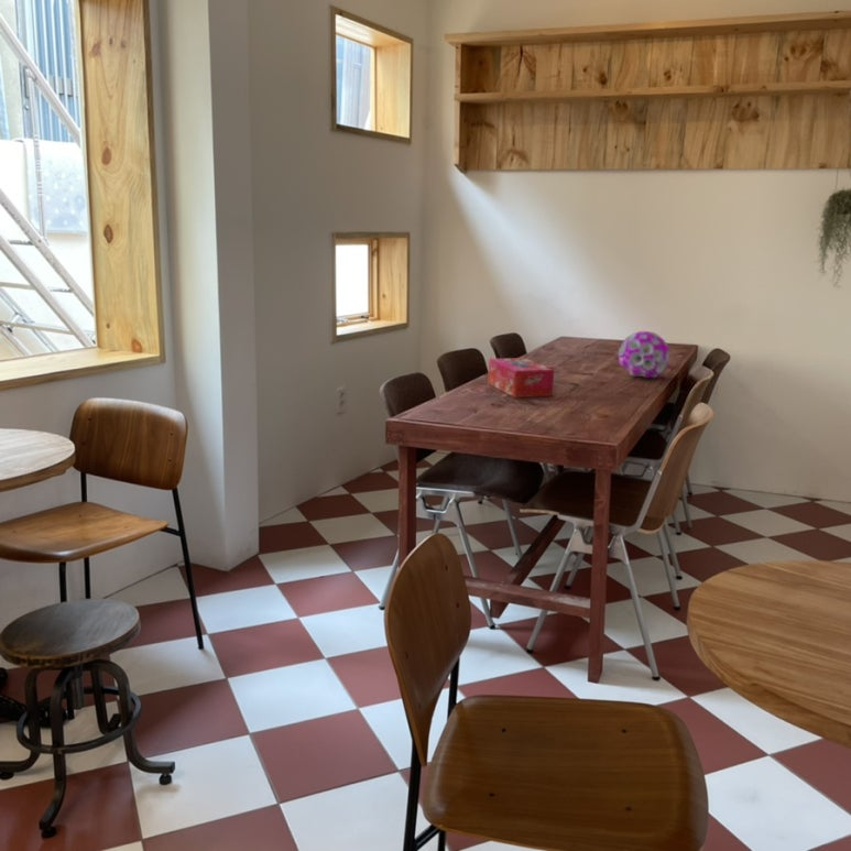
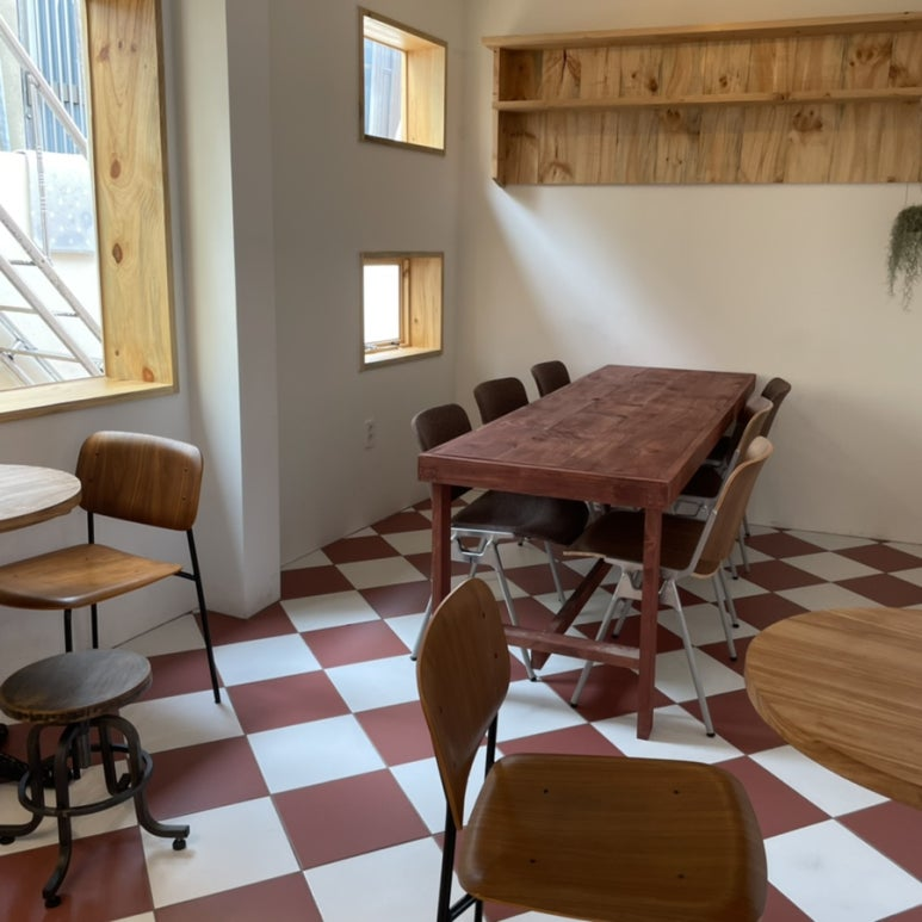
- decorative ball [618,330,672,379]
- tissue box [487,357,555,399]
